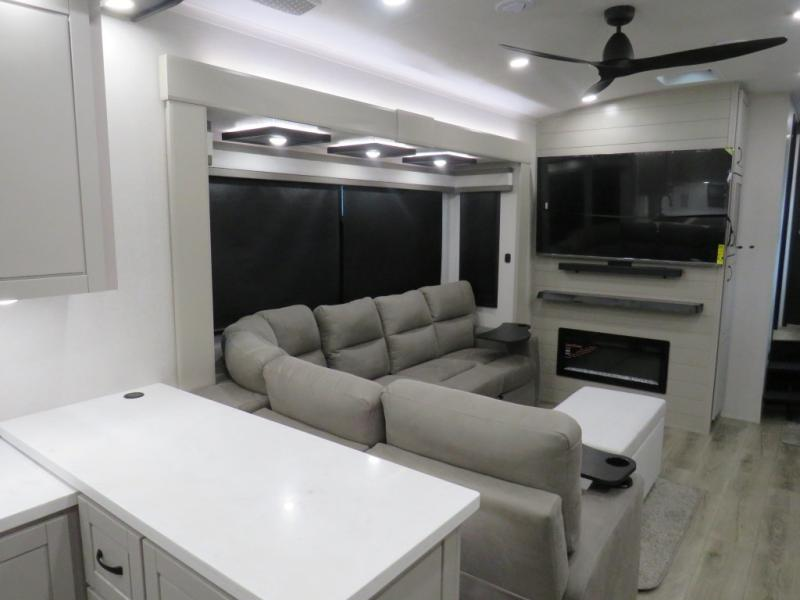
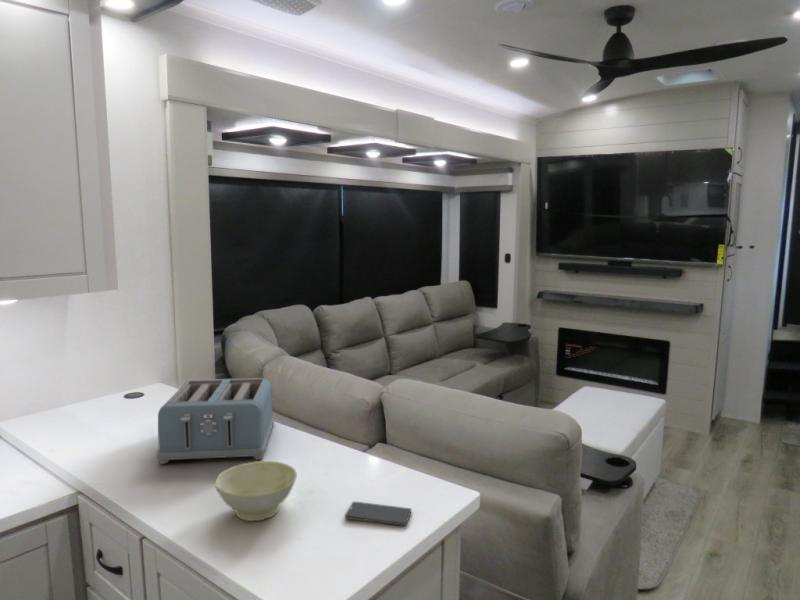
+ toaster [155,377,276,465]
+ bowl [214,460,298,522]
+ smartphone [344,501,412,527]
